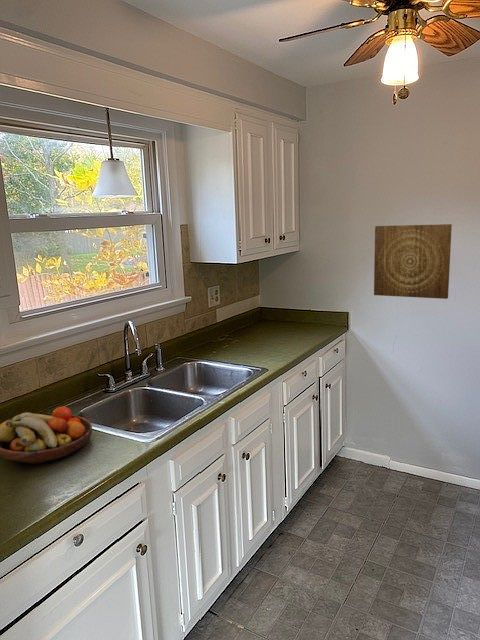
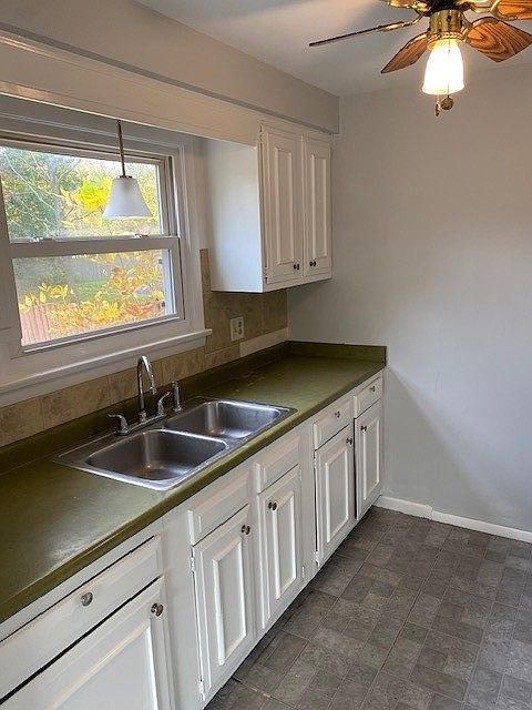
- fruit bowl [0,405,93,465]
- wall art [373,223,453,300]
